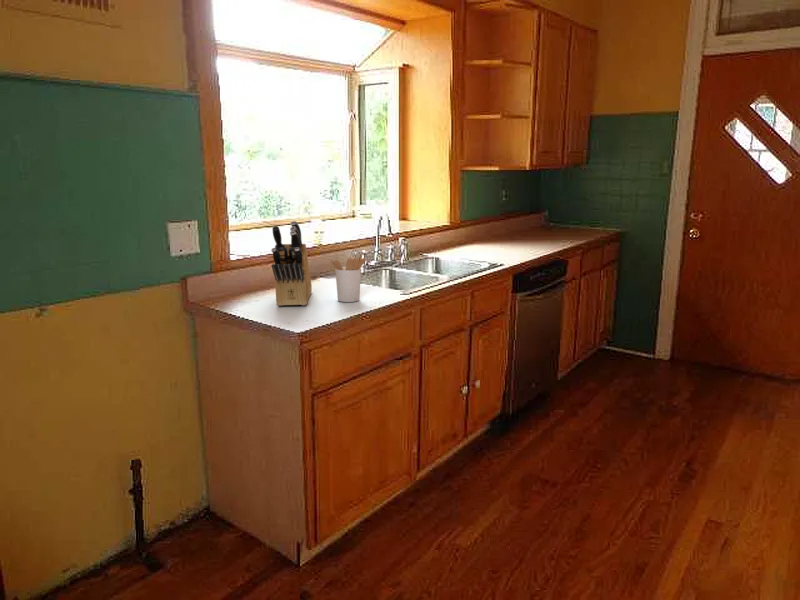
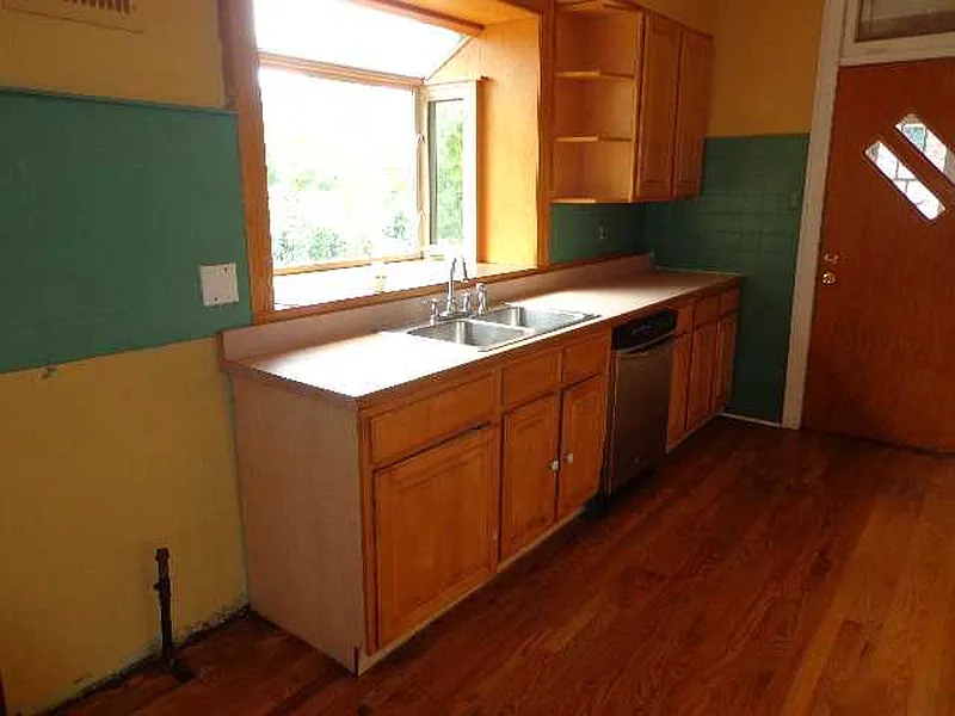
- utensil holder [331,252,367,303]
- knife block [270,220,312,307]
